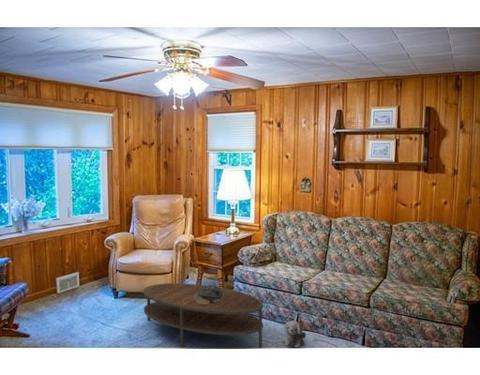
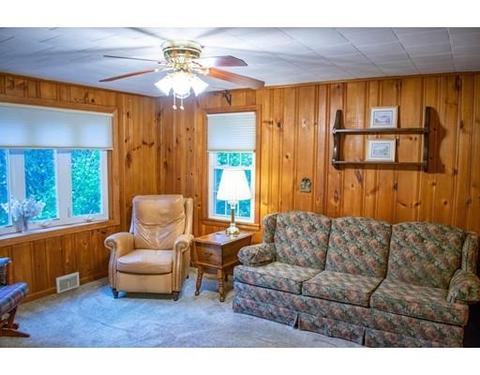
- coffee table [143,282,264,349]
- decorative bowl [194,284,223,304]
- plush toy [282,320,307,349]
